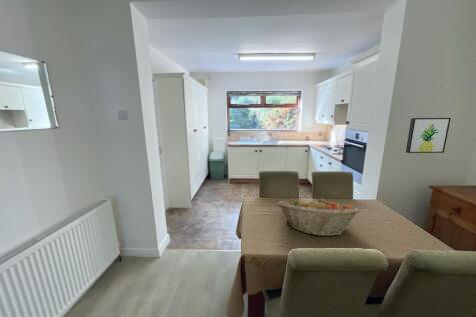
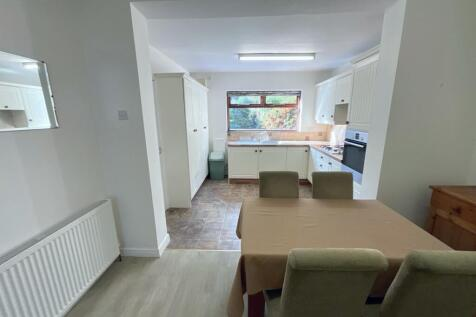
- wall art [405,117,452,154]
- fruit basket [276,197,361,237]
